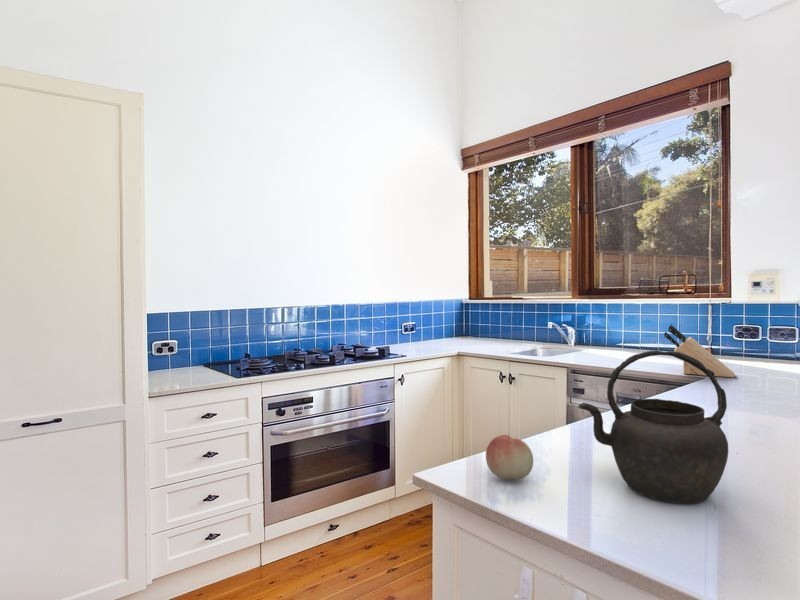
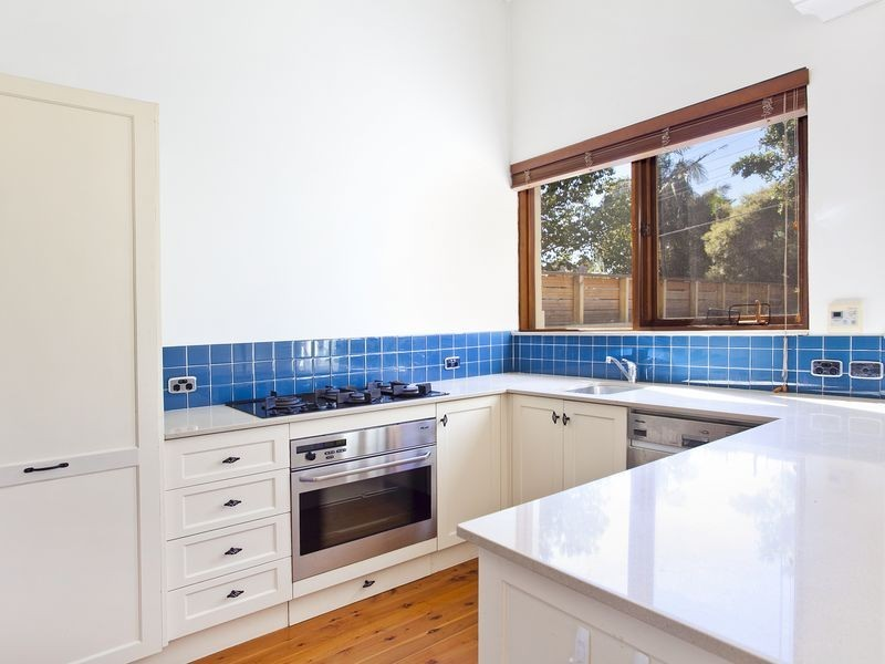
- kettle [577,349,729,504]
- knife block [663,324,737,378]
- fruit [485,434,534,480]
